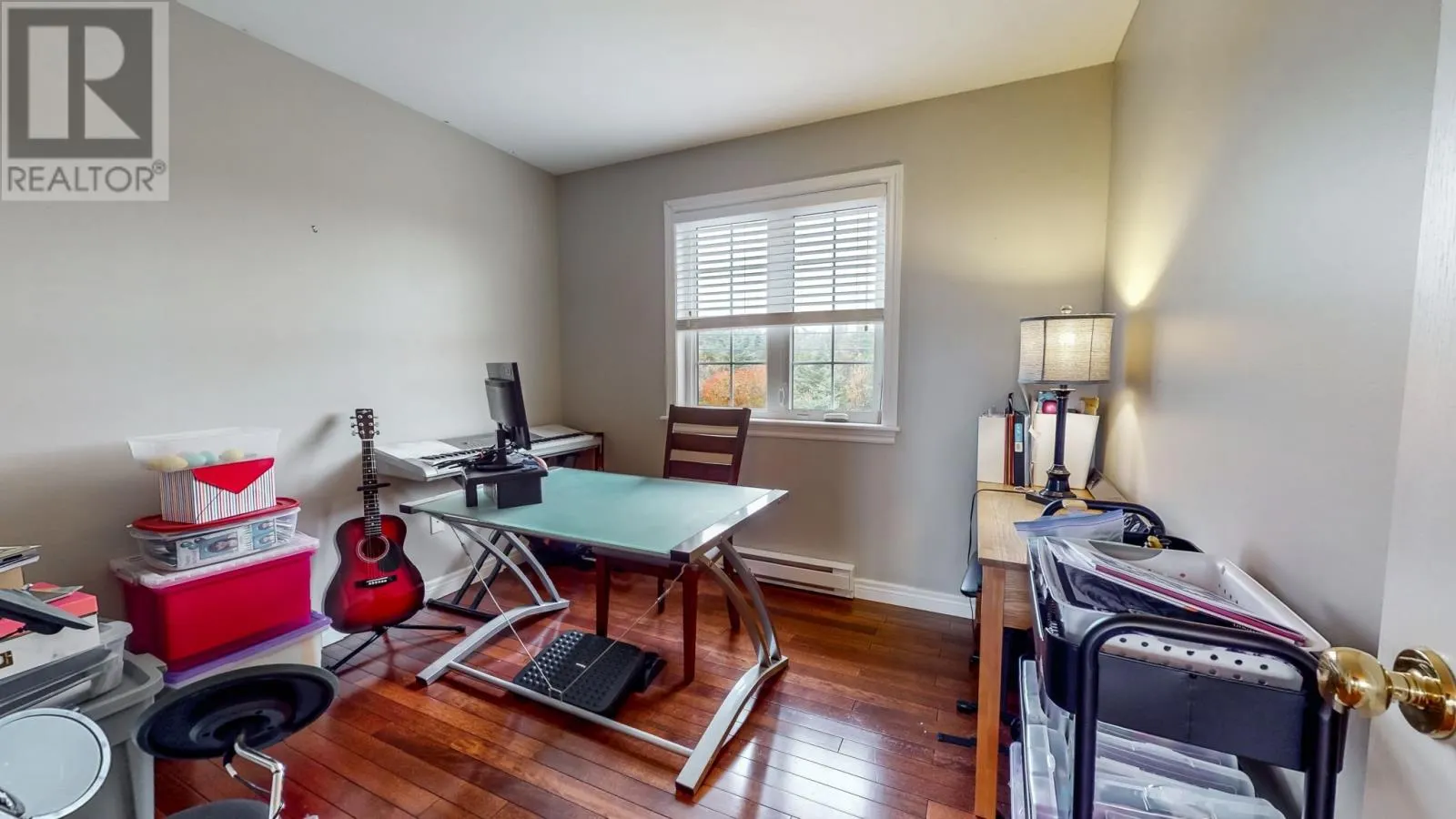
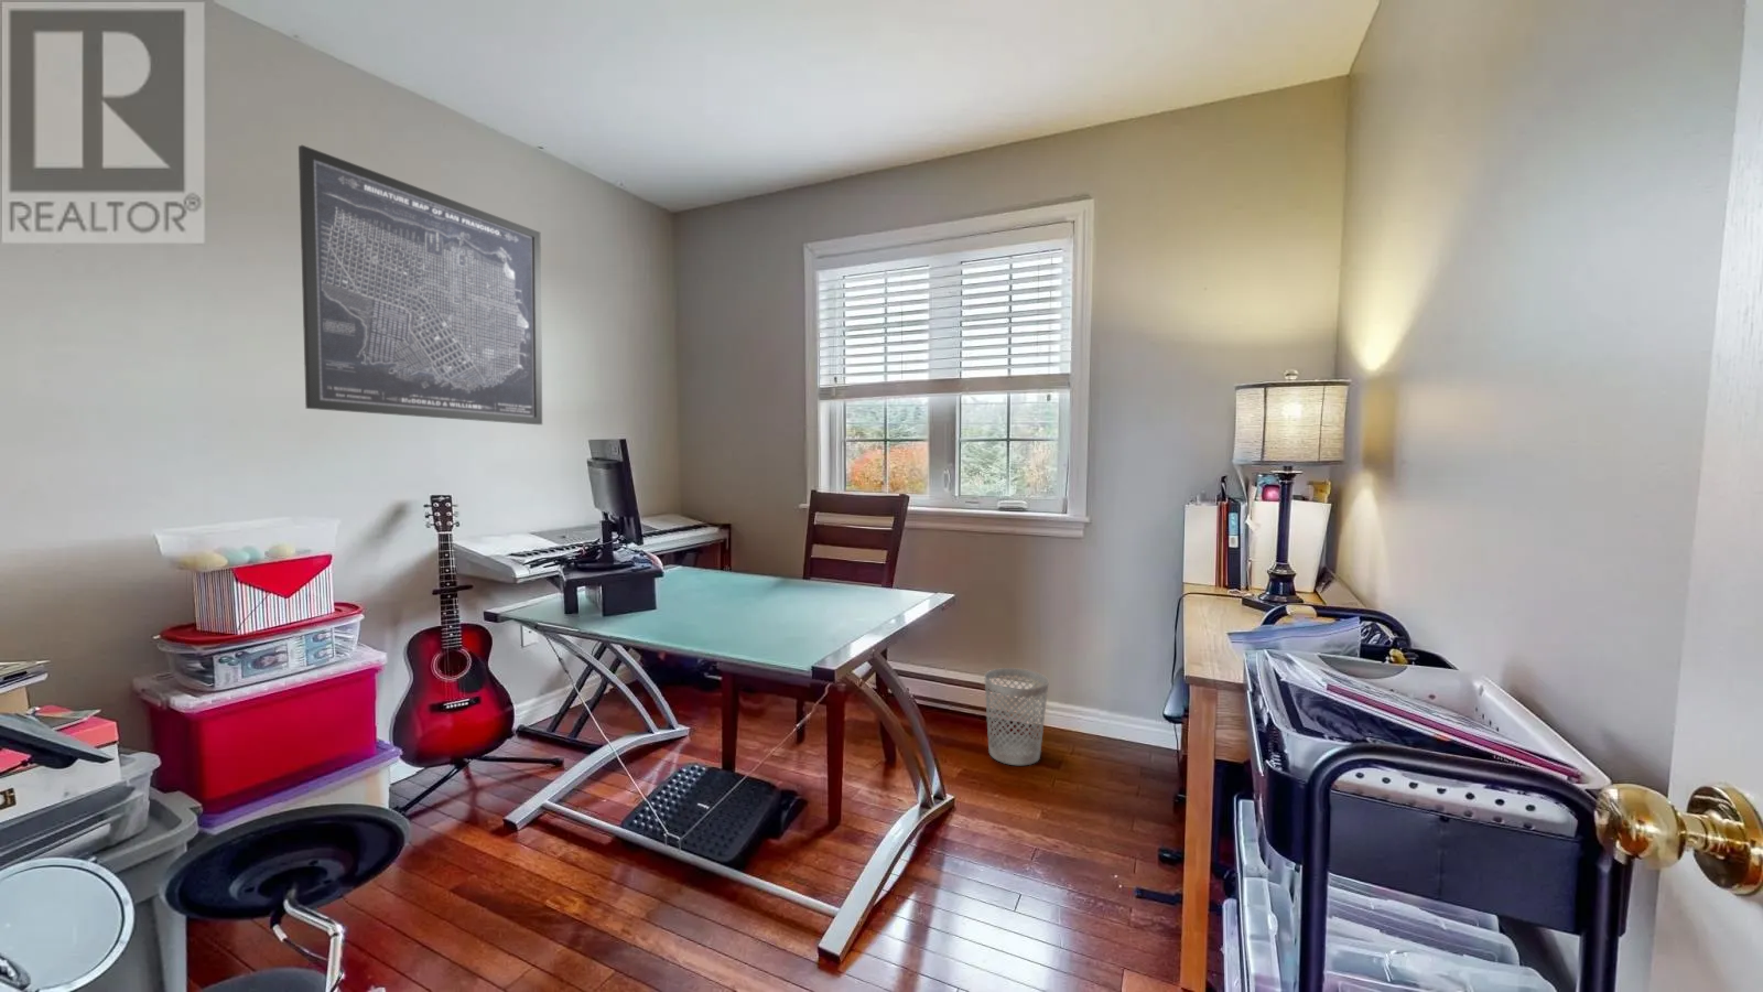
+ wastebasket [984,667,1049,765]
+ wall art [298,144,544,425]
